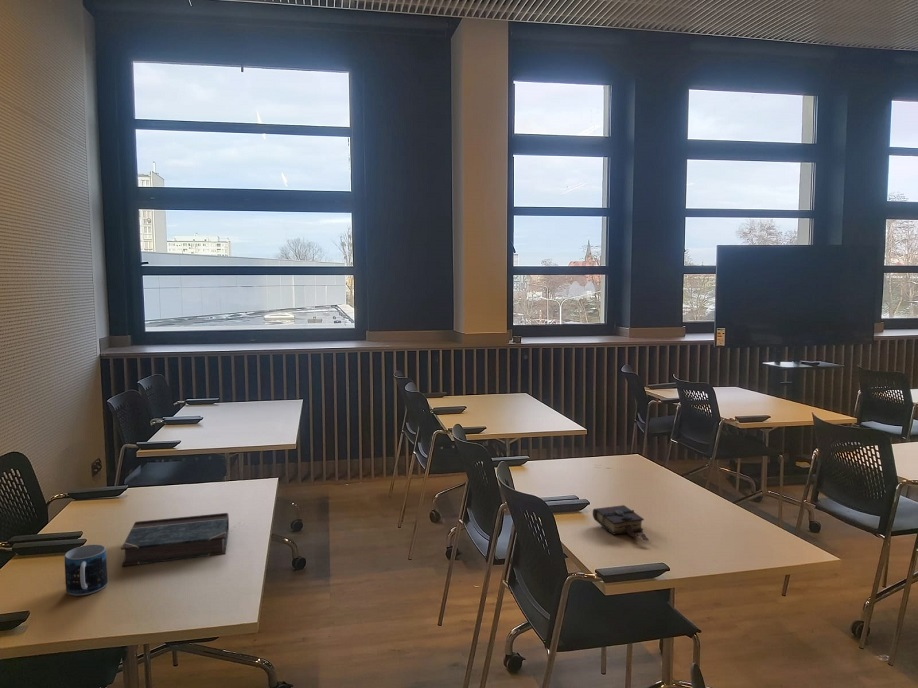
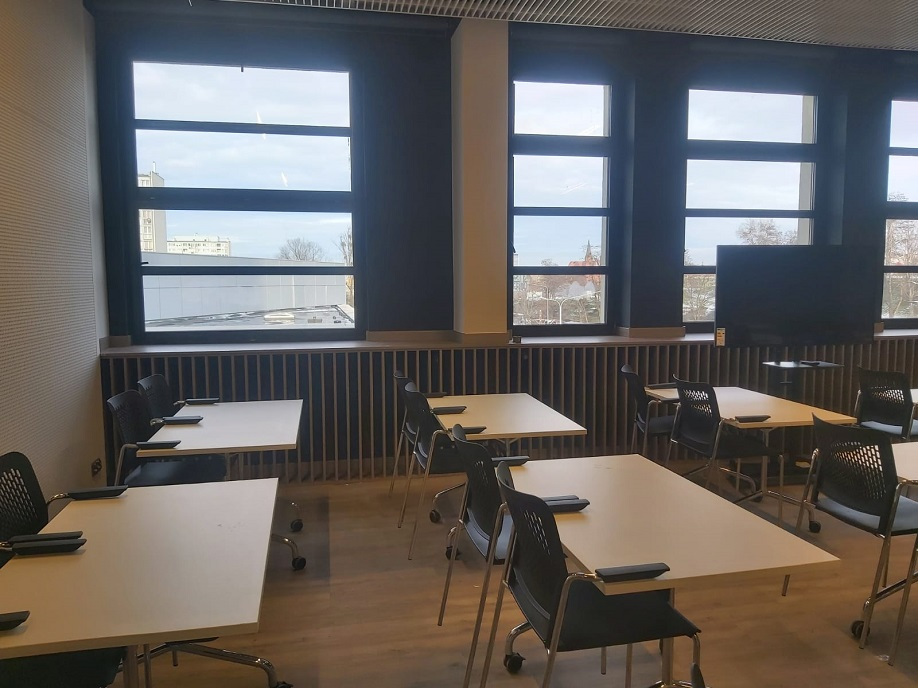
- mug [64,544,109,597]
- book [592,504,650,542]
- book [120,512,230,567]
